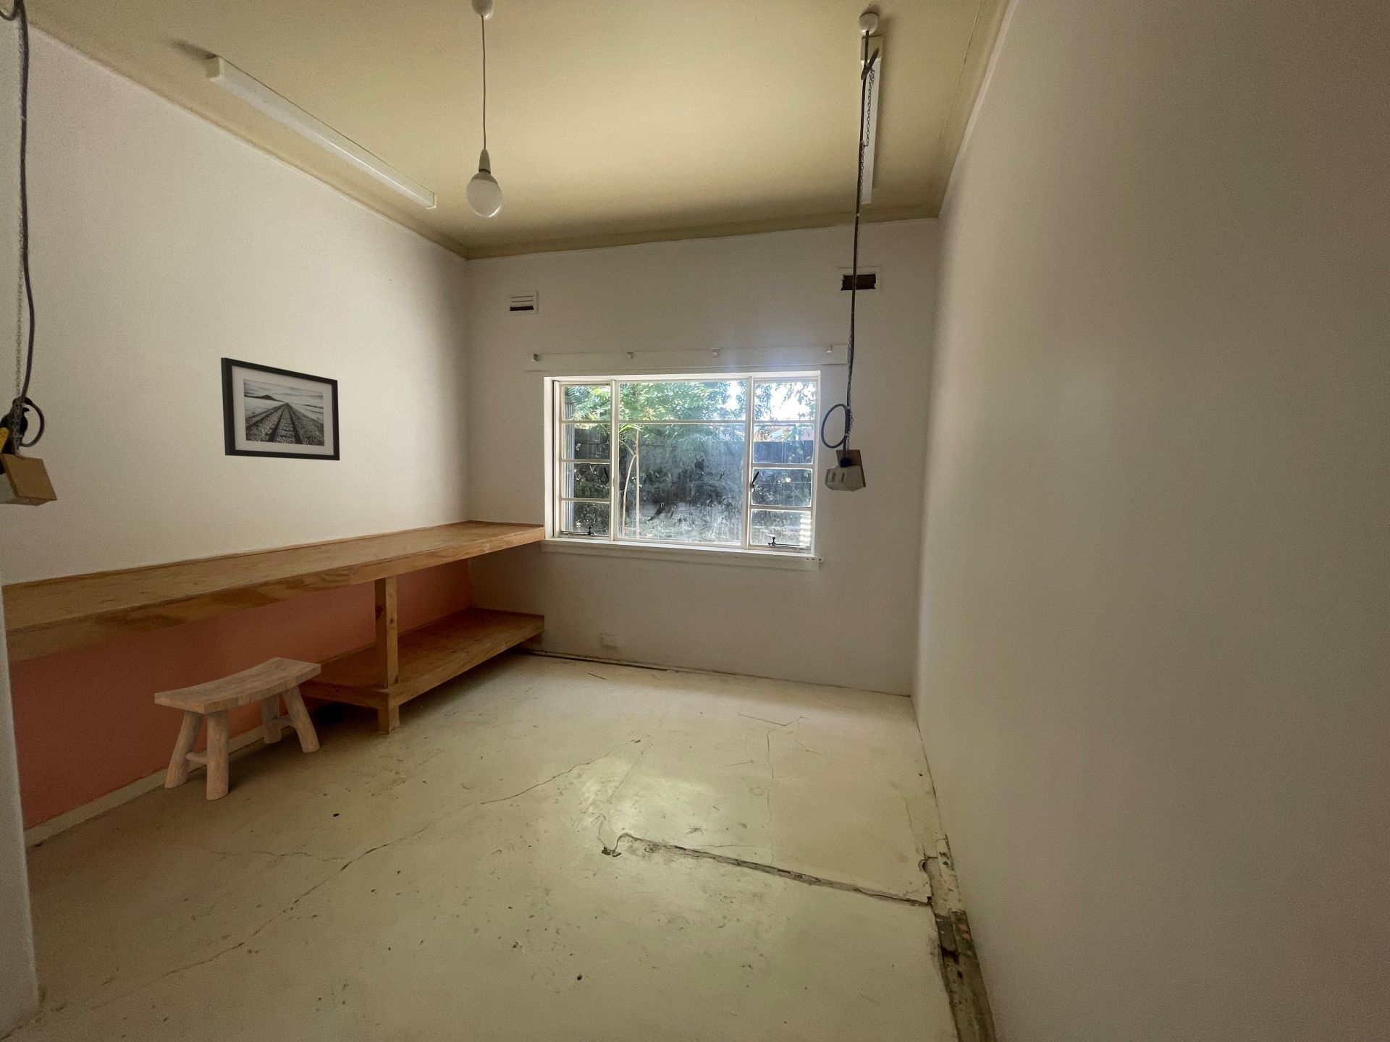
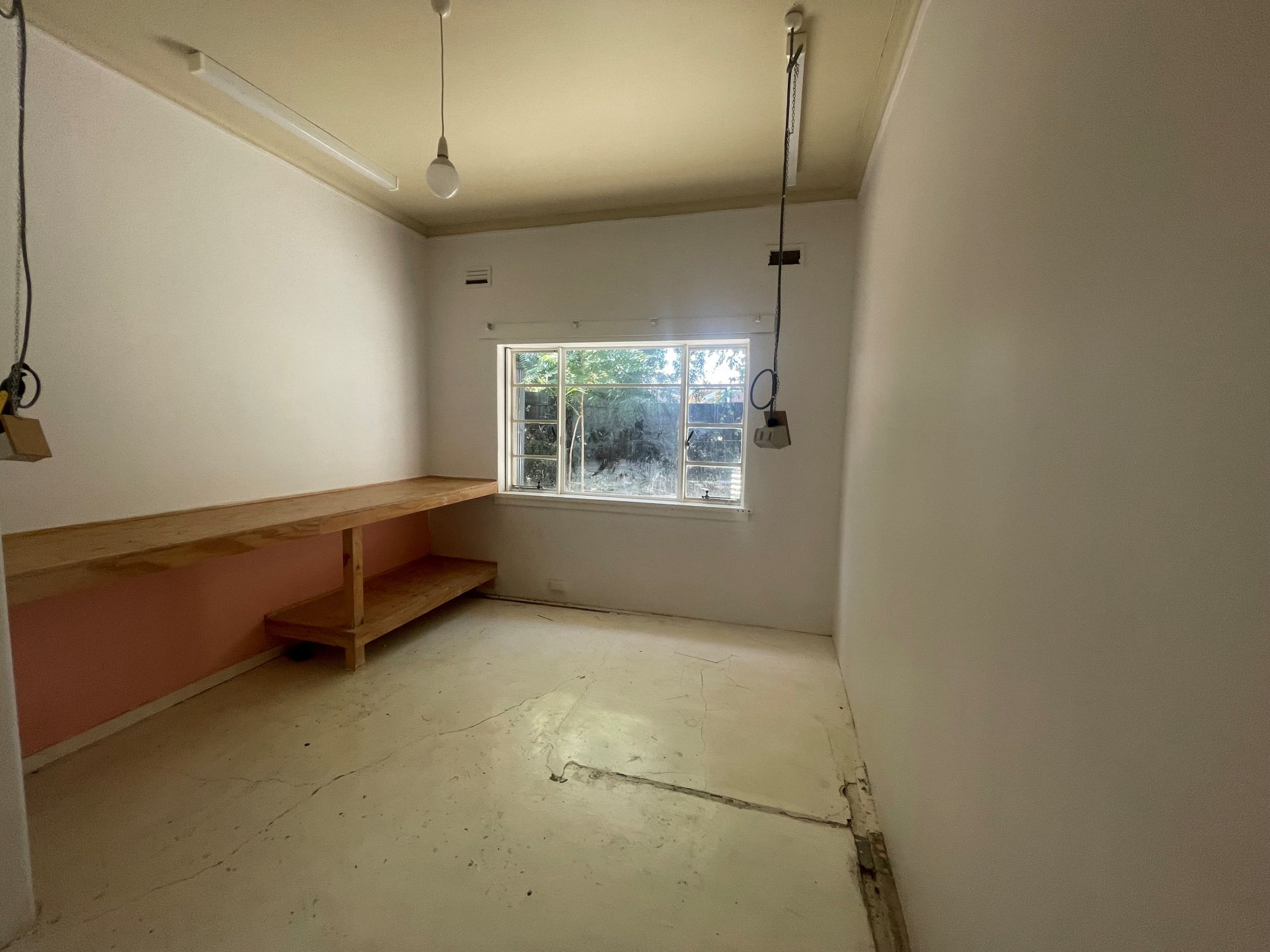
- wall art [220,357,340,462]
- stool [153,657,322,801]
